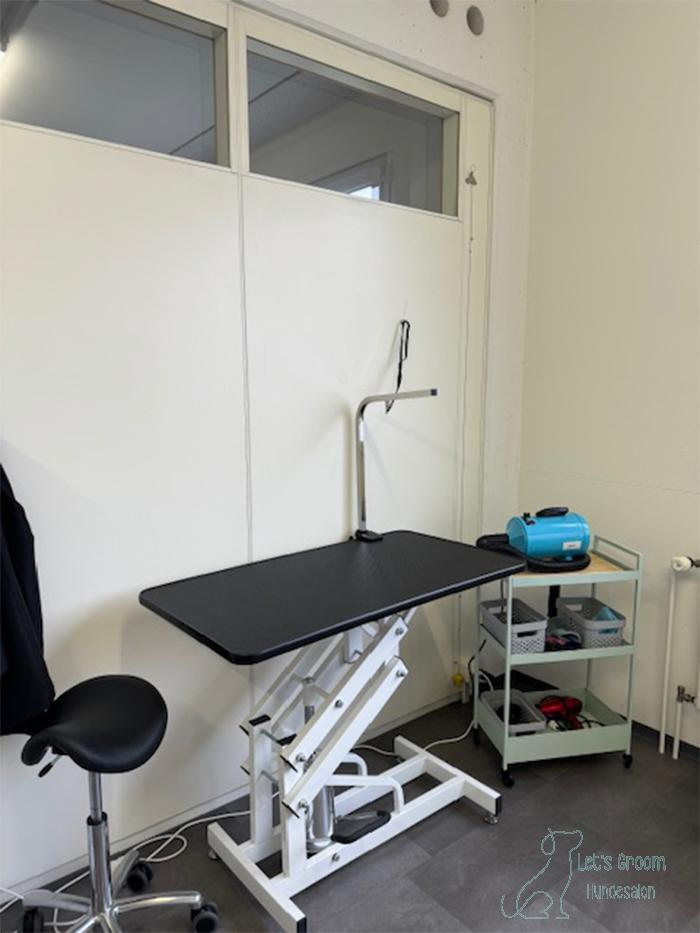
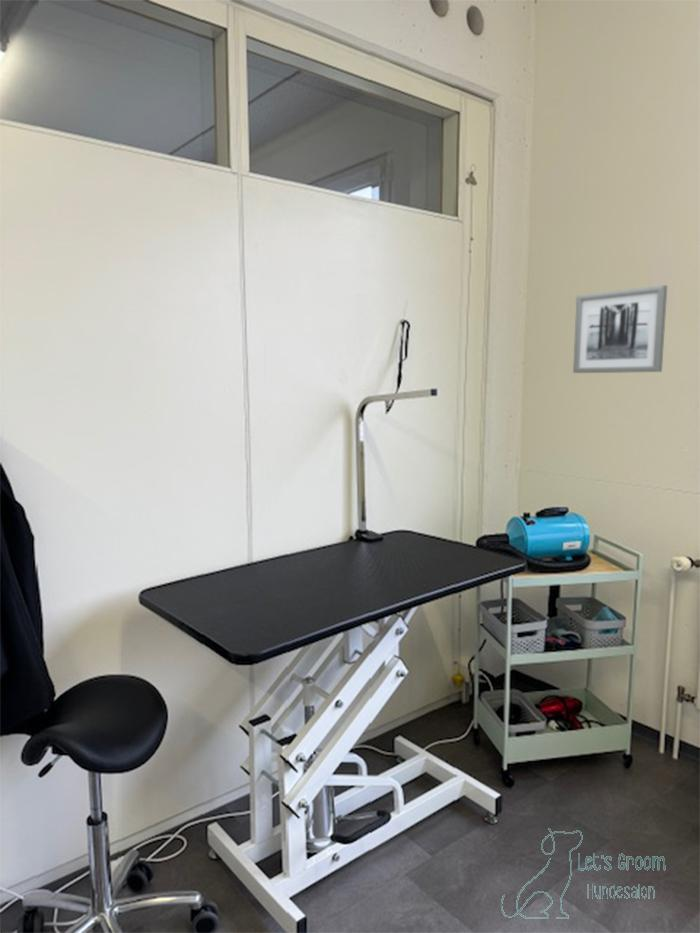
+ wall art [572,284,668,374]
